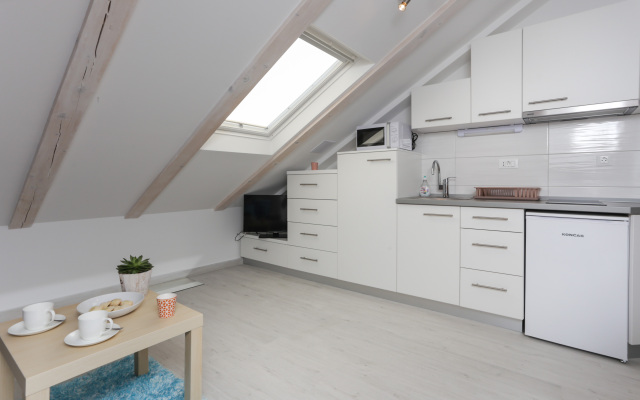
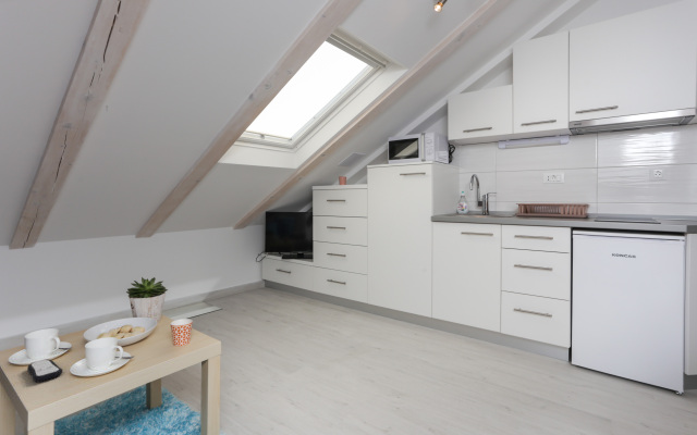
+ remote control [26,358,63,383]
